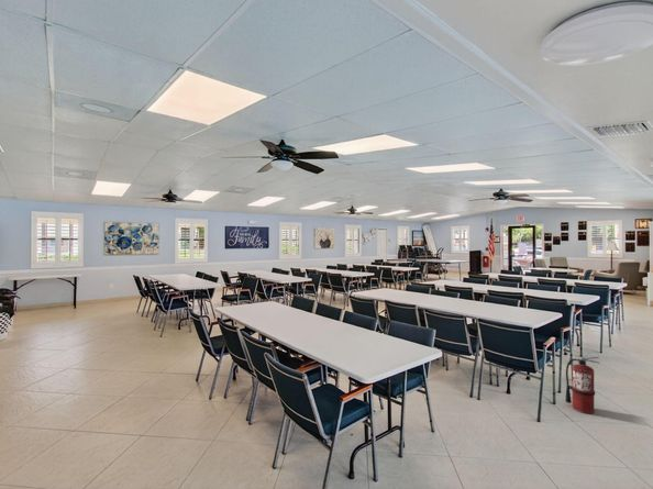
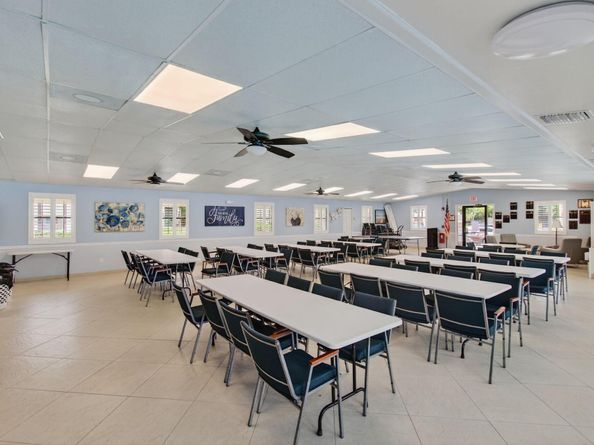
- fire extinguisher [564,356,600,414]
